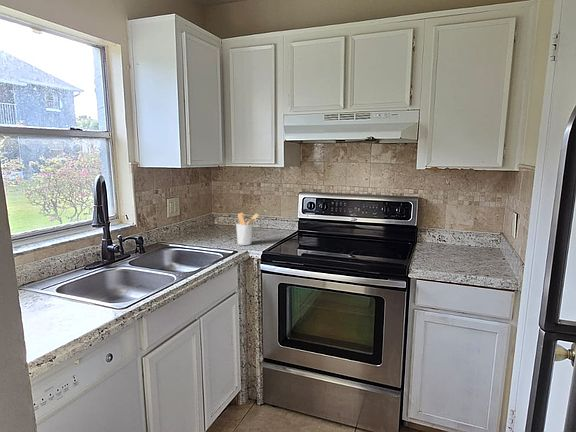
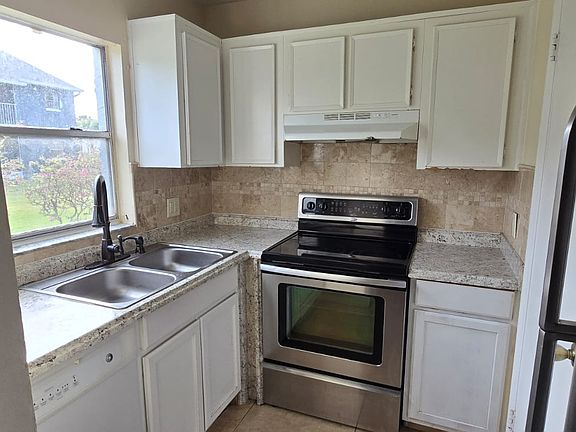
- utensil holder [235,212,260,246]
